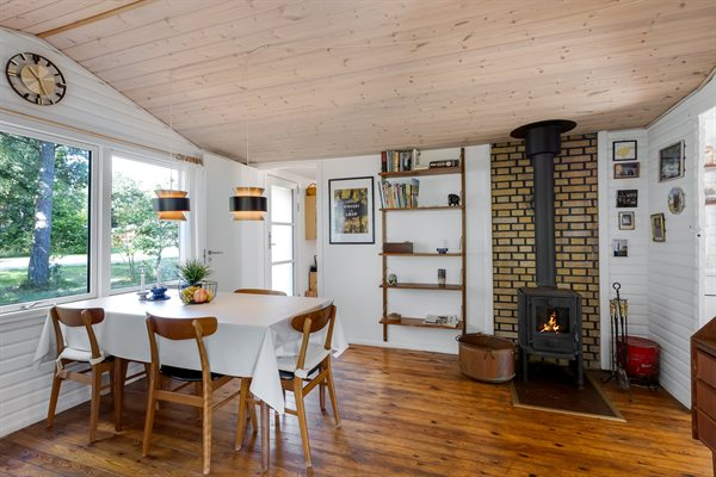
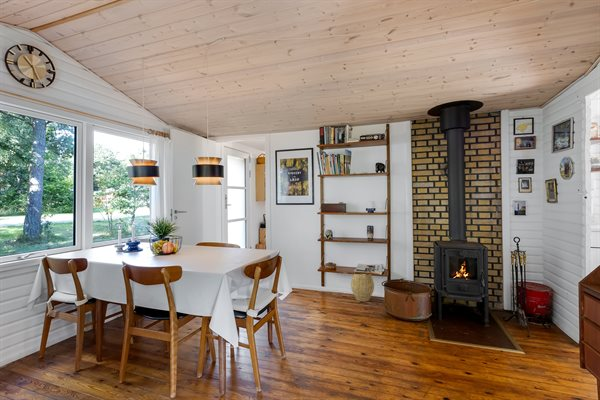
+ woven basket [350,273,375,302]
